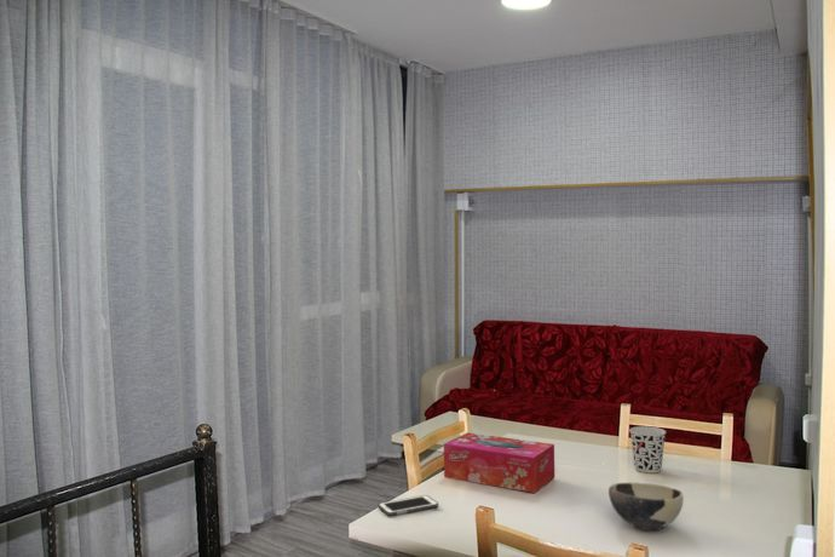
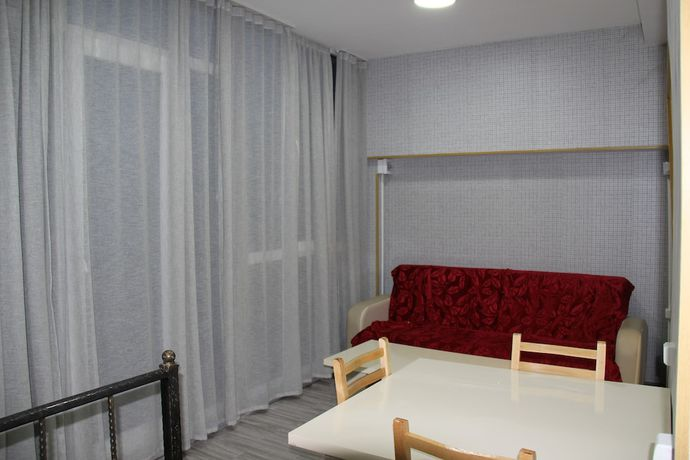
- cell phone [378,494,439,517]
- cup [628,425,667,473]
- bowl [607,481,685,532]
- tissue box [443,431,555,494]
